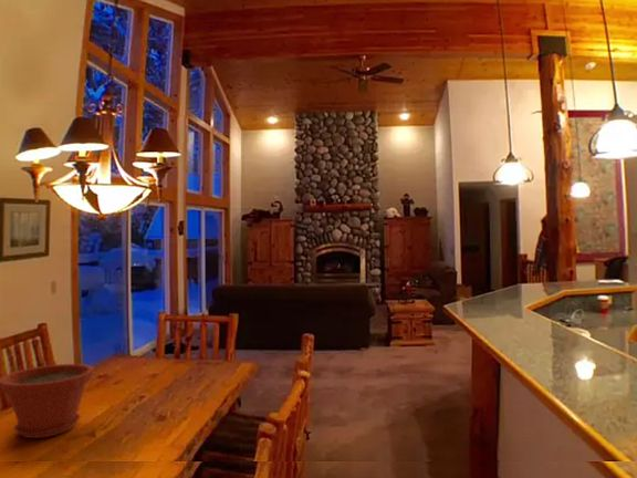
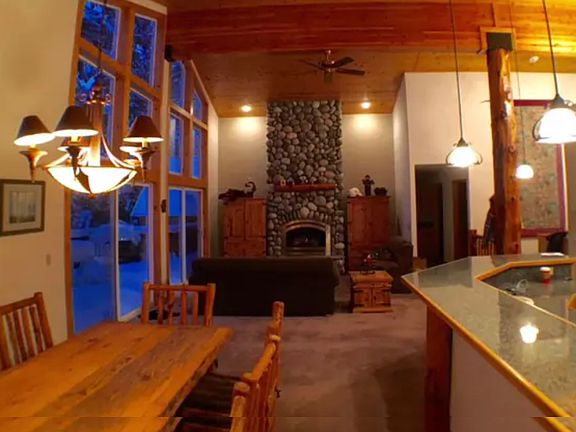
- plant pot [0,363,95,439]
